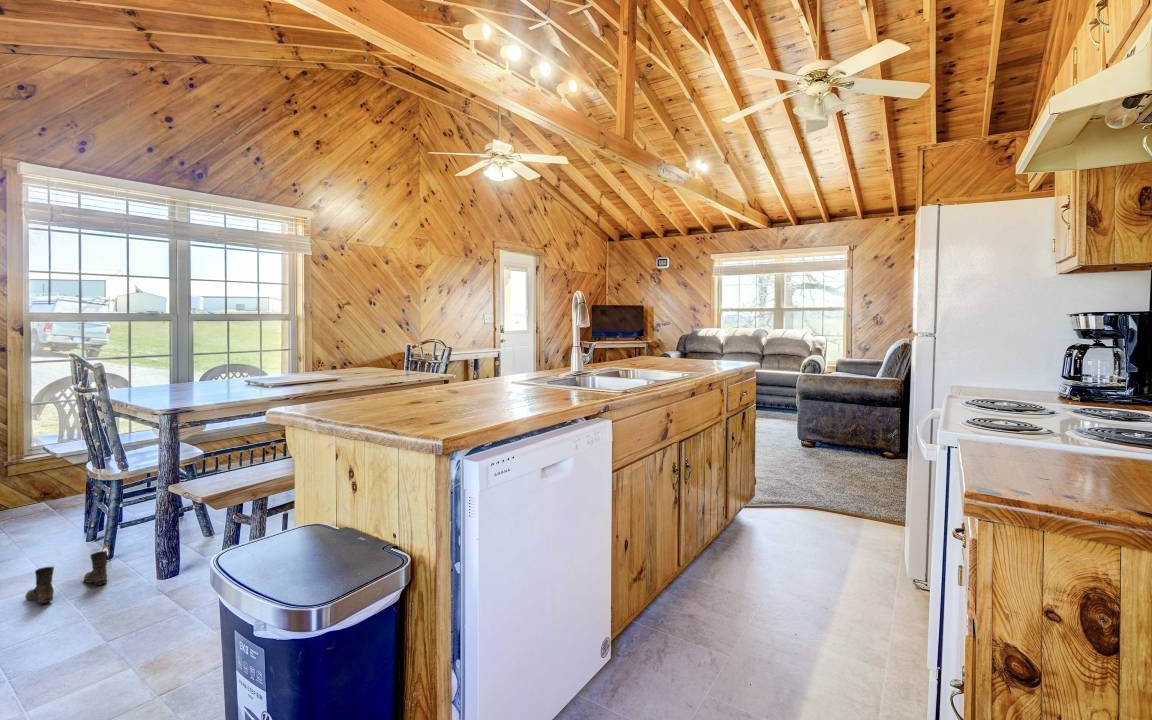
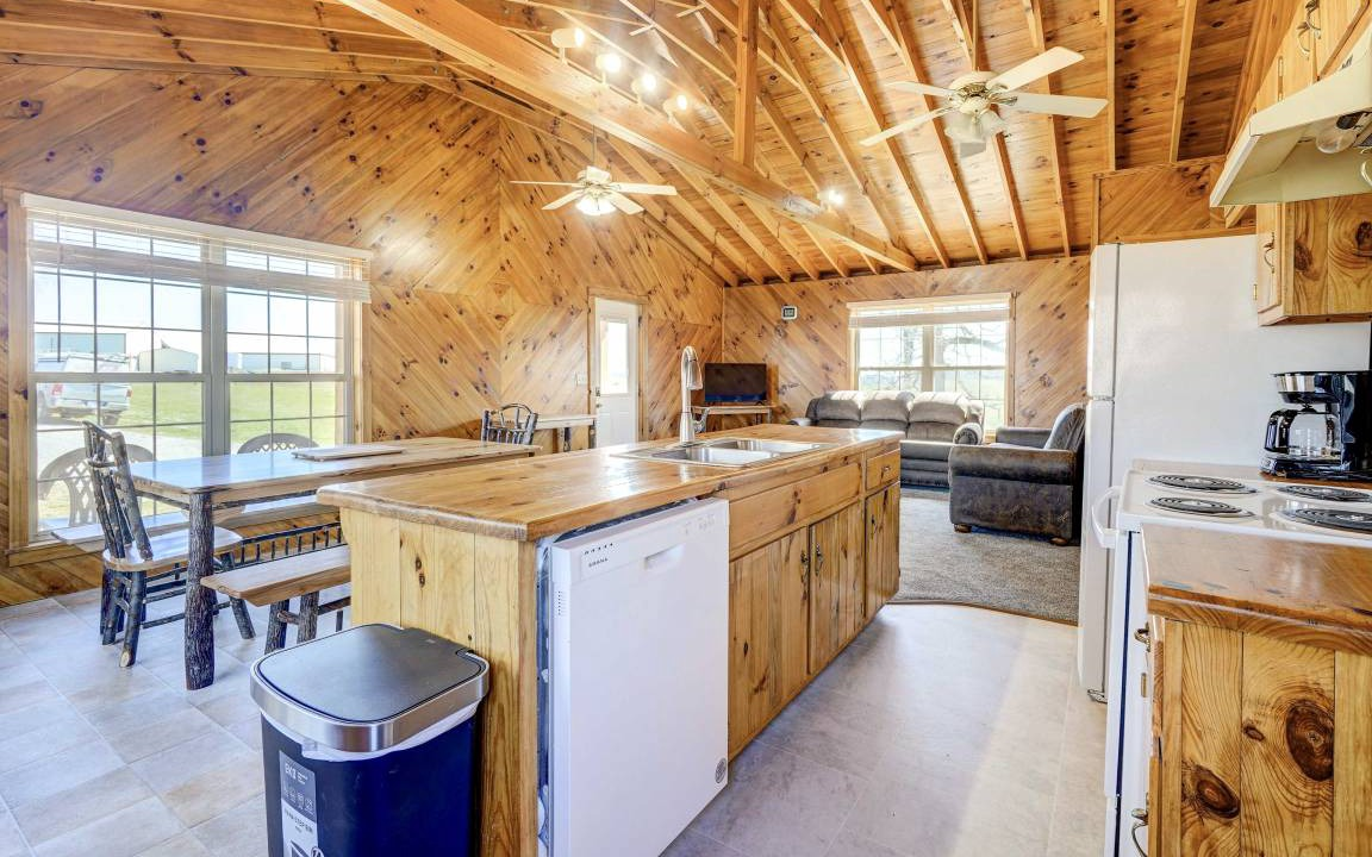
- boots [24,550,109,604]
